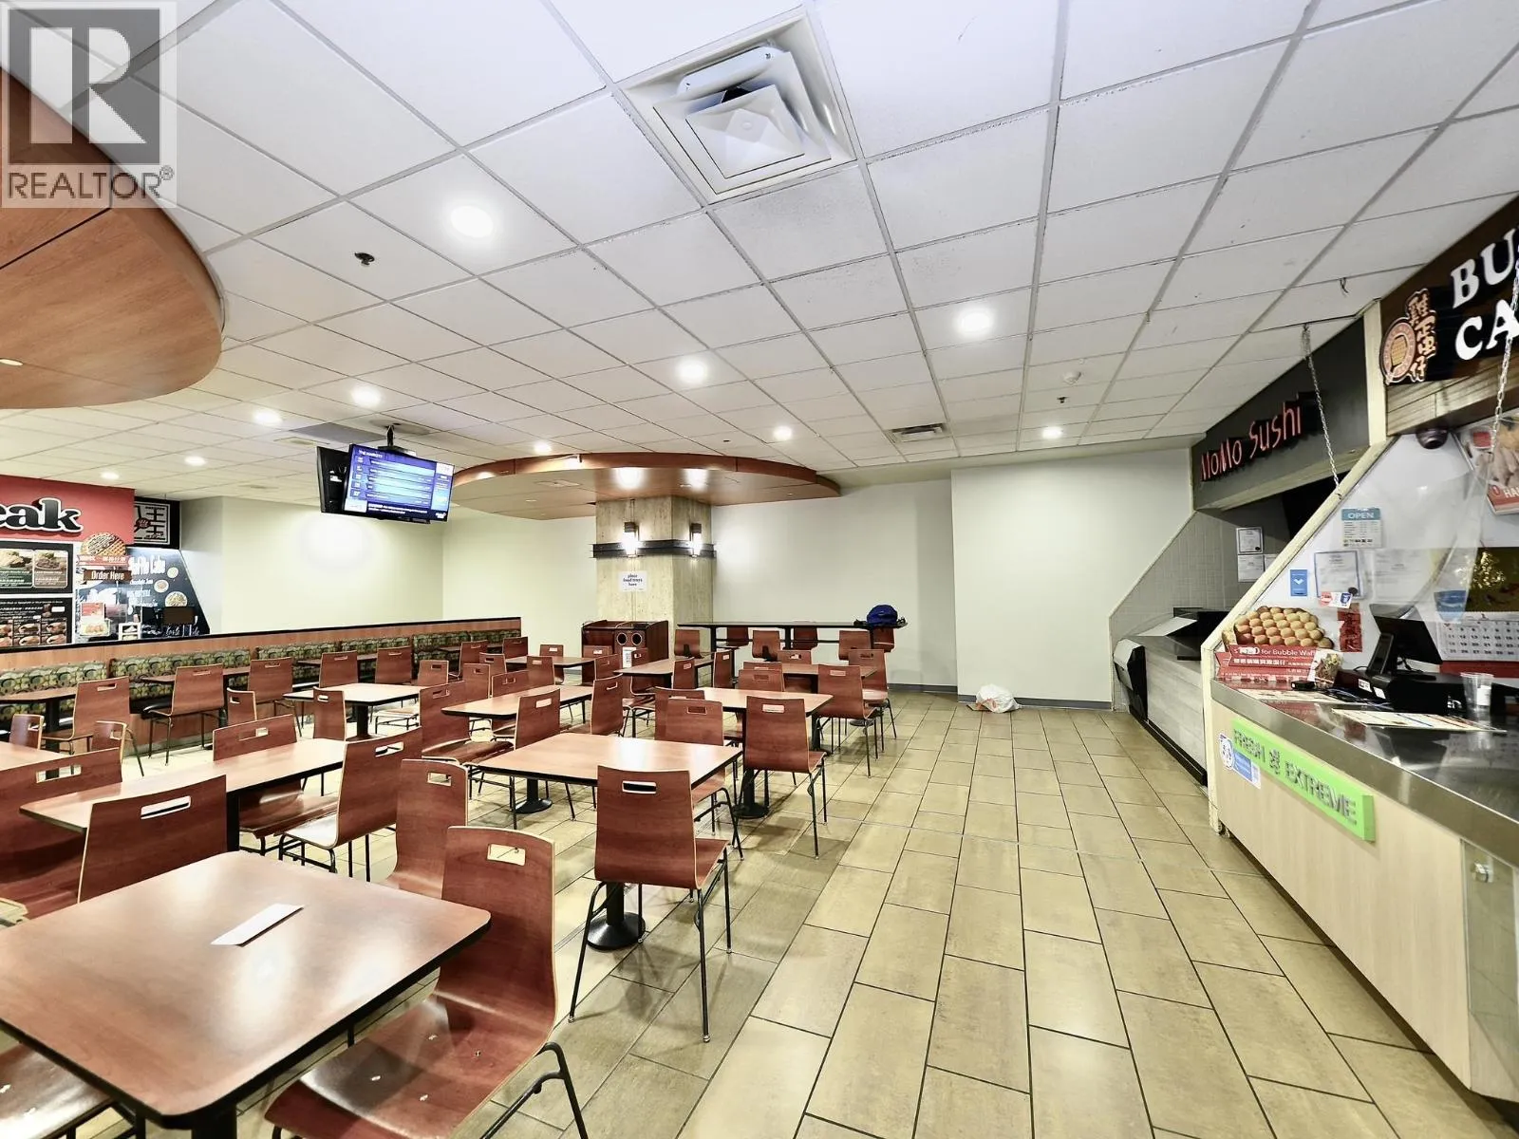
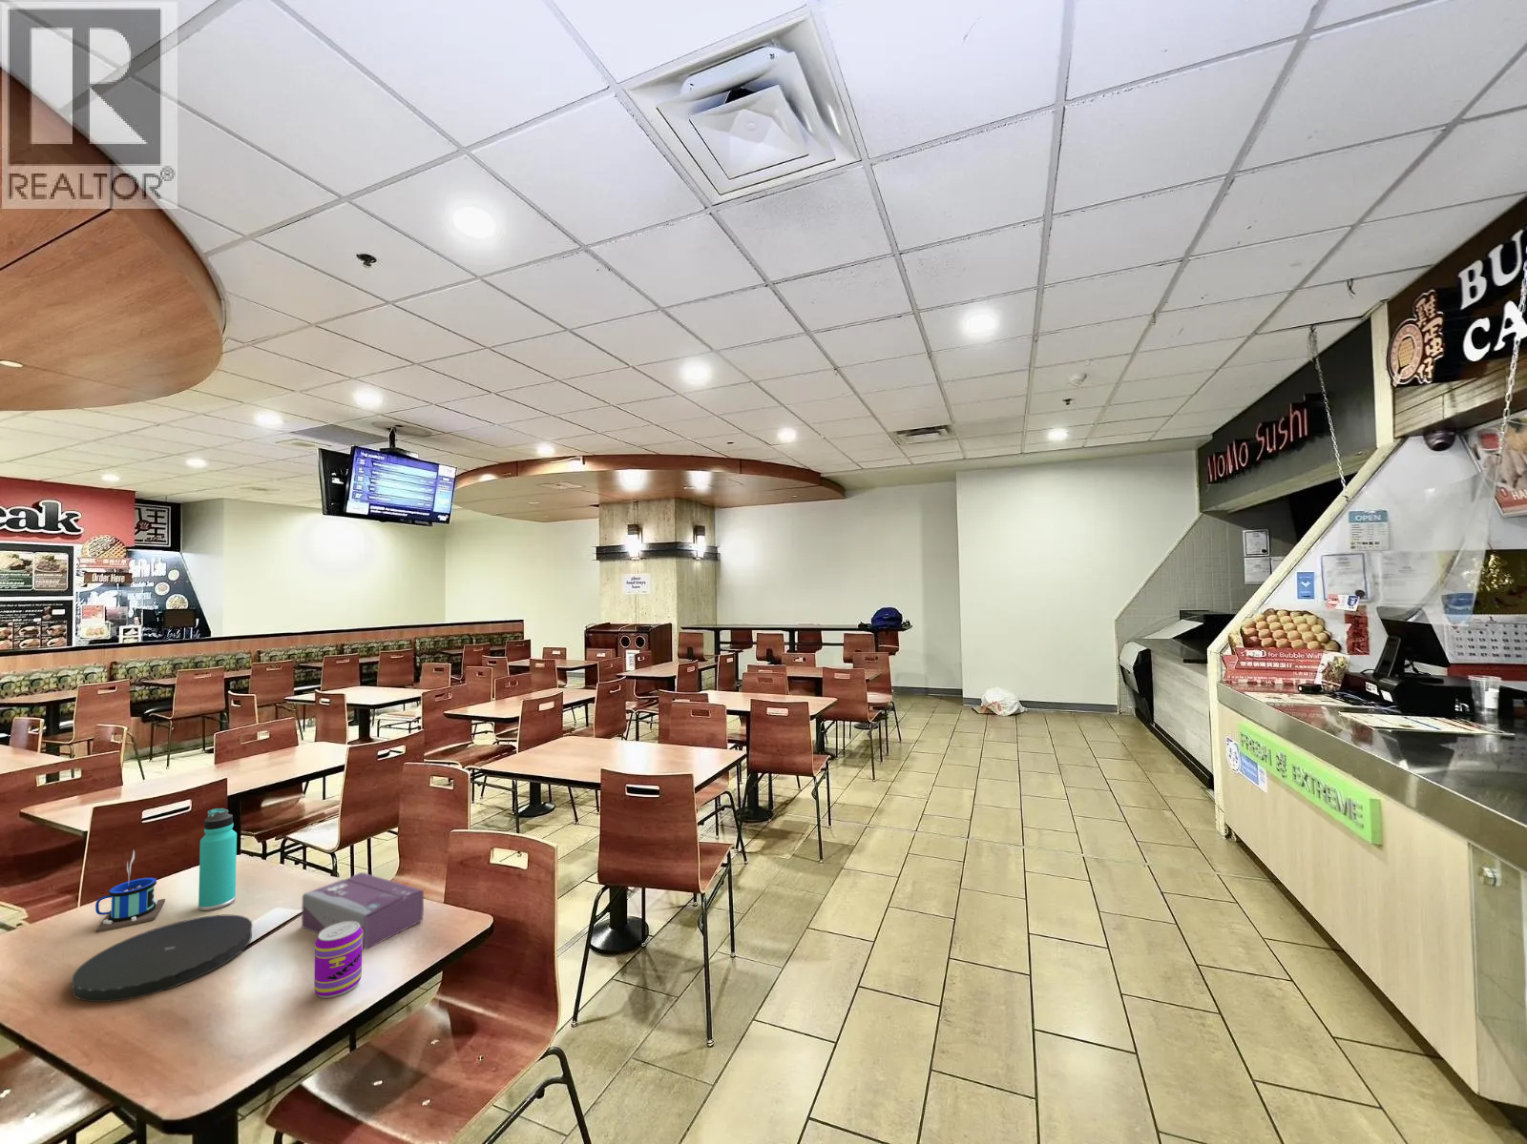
+ tissue box [301,871,424,952]
+ beverage can [313,922,363,999]
+ thermos bottle [197,808,238,911]
+ plate [71,914,254,1003]
+ mug [95,850,166,934]
